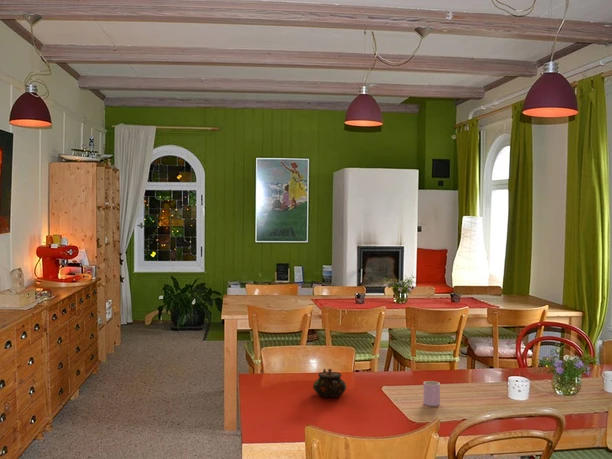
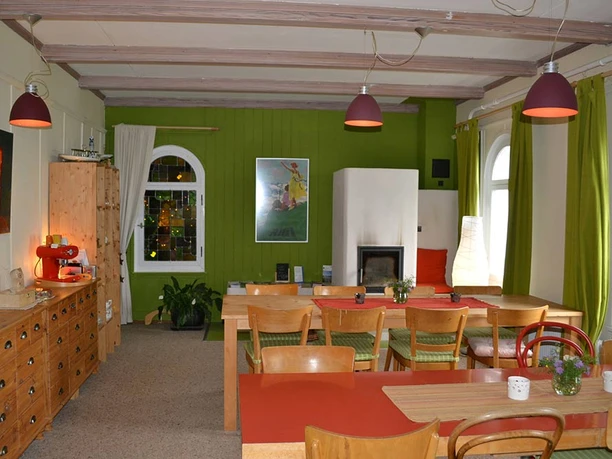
- teapot [312,368,347,398]
- cup [422,380,441,407]
